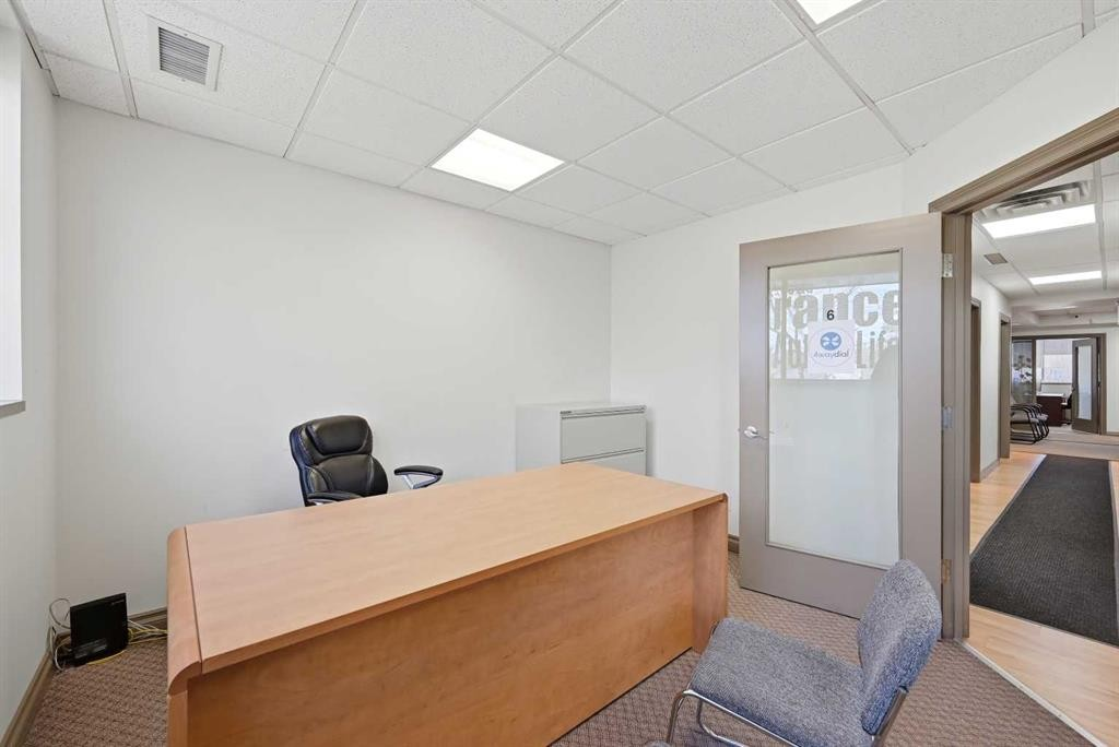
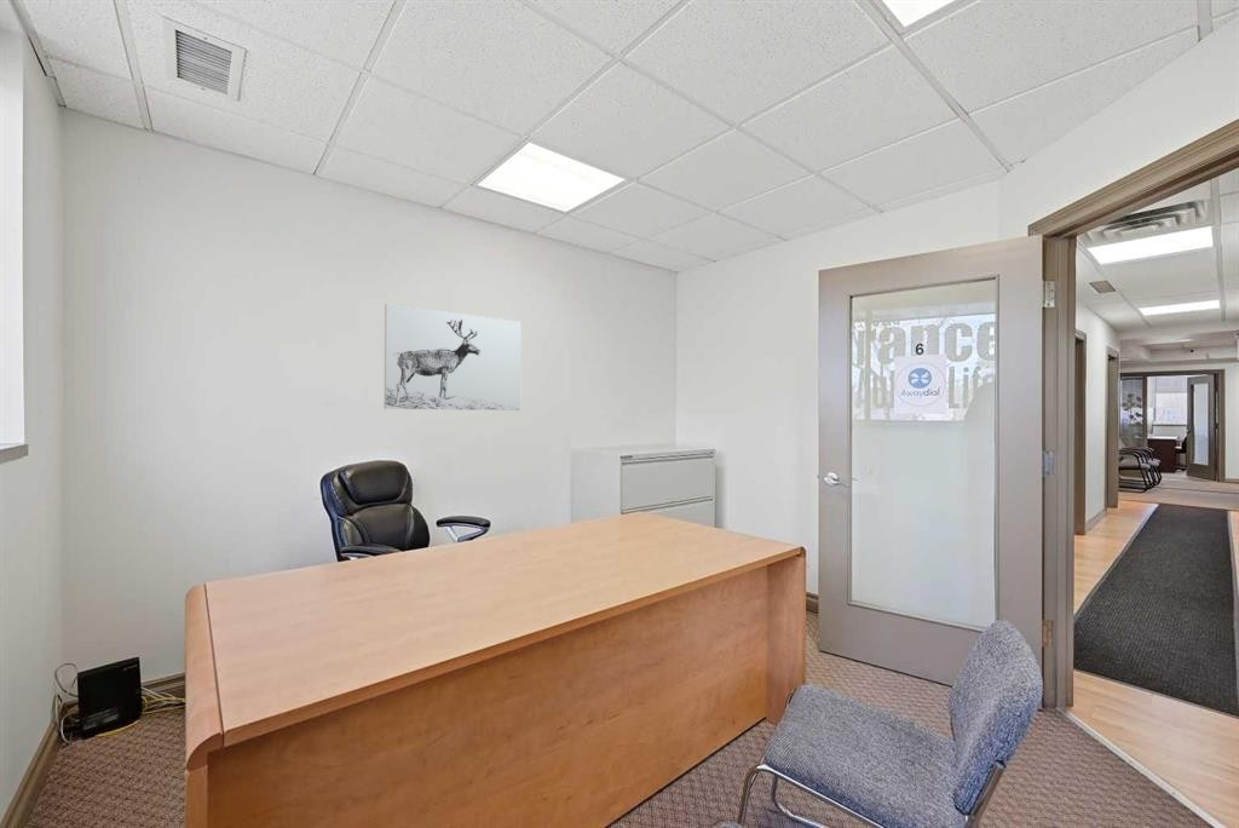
+ wall art [382,303,523,412]
